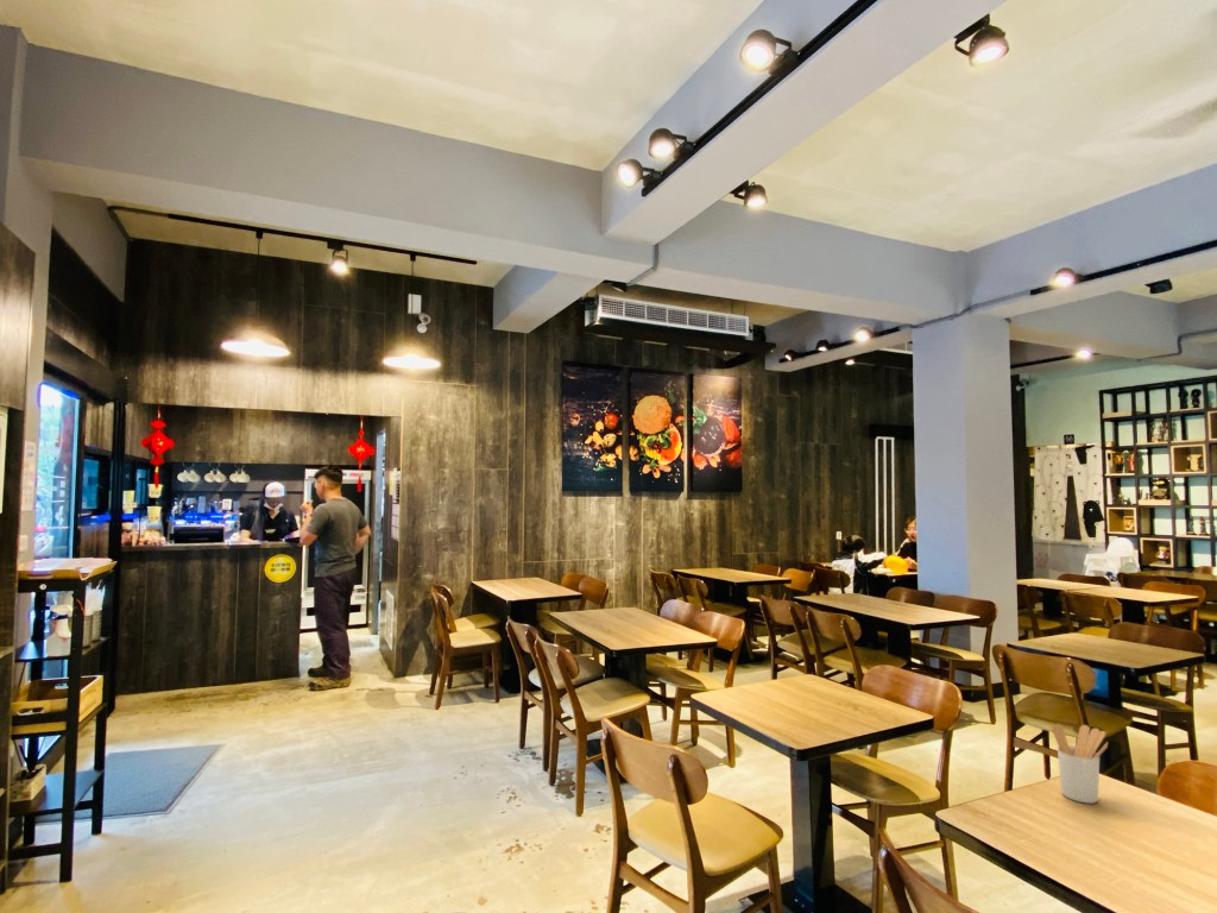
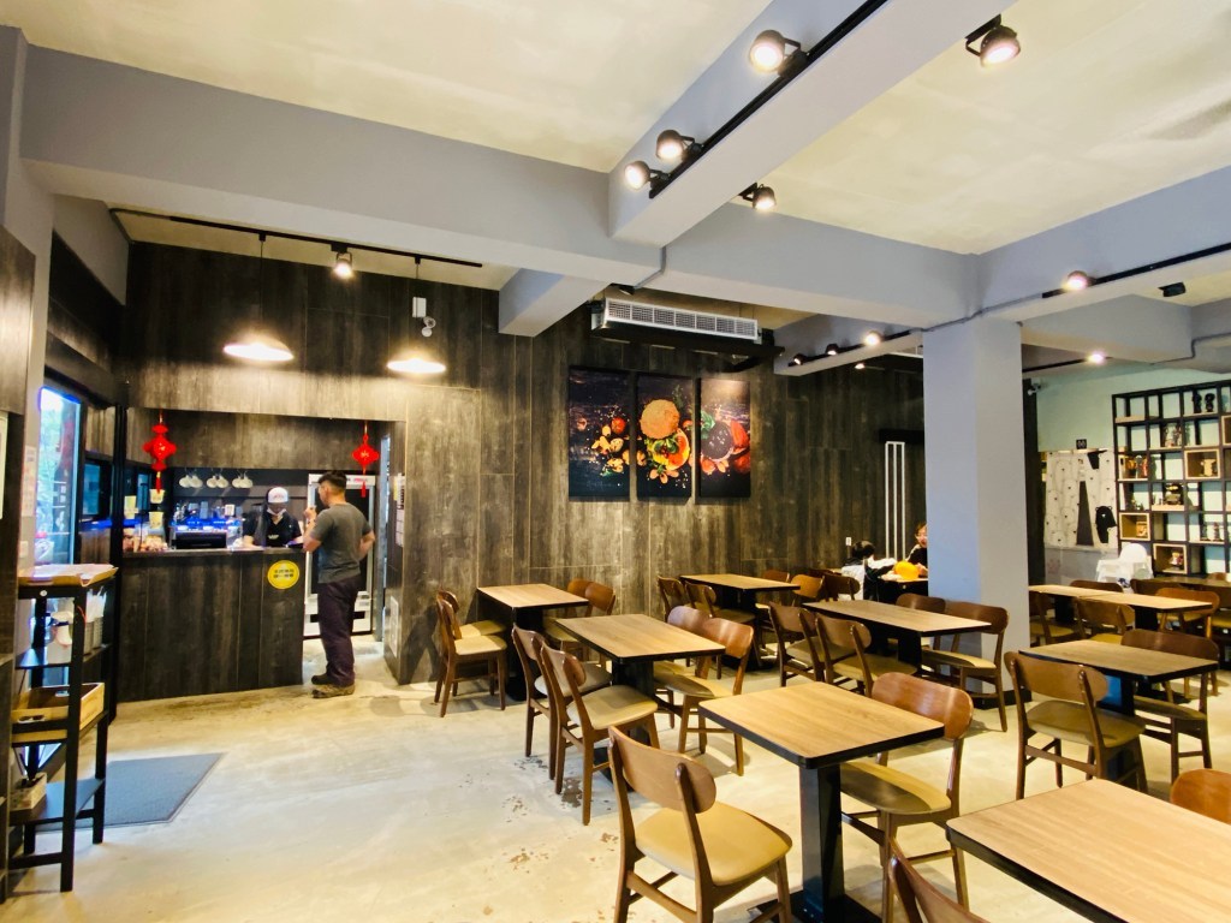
- utensil holder [1051,723,1109,805]
